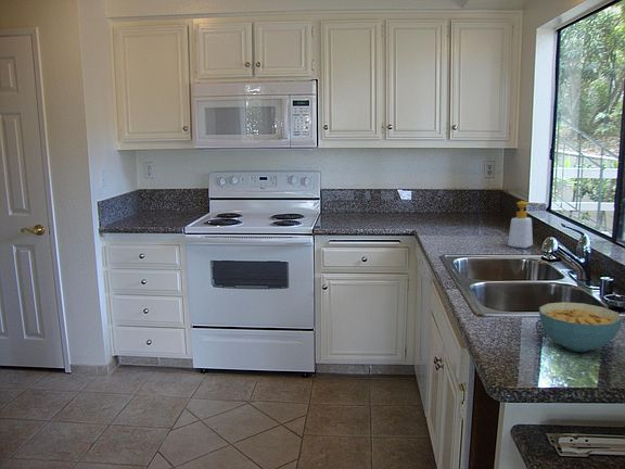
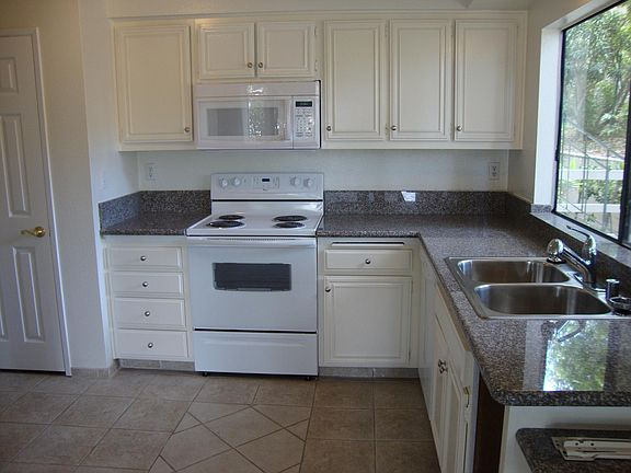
- cereal bowl [538,301,623,353]
- soap bottle [507,200,543,250]
